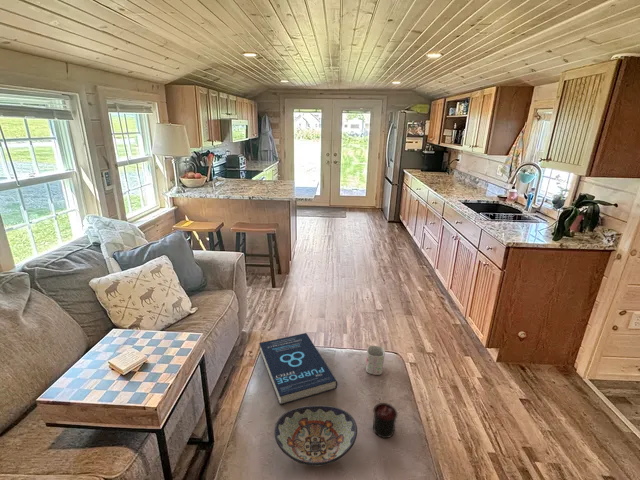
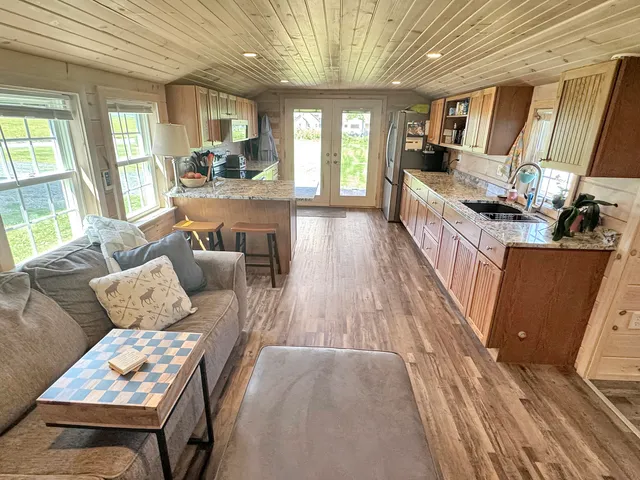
- mug [365,345,386,376]
- book [259,332,338,406]
- decorative bowl [273,405,358,467]
- candle [372,398,398,439]
